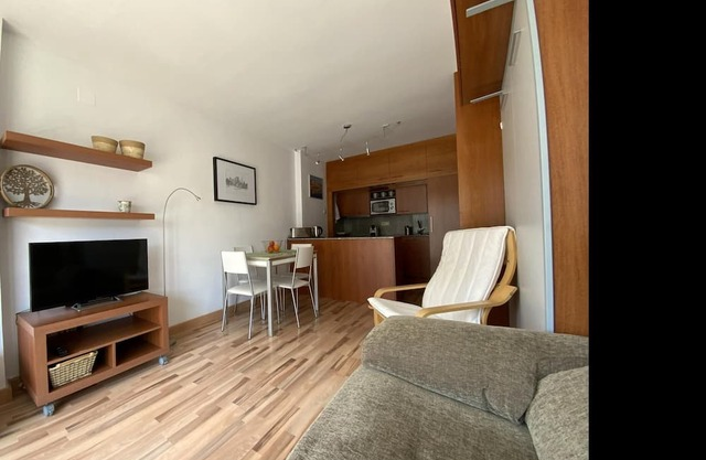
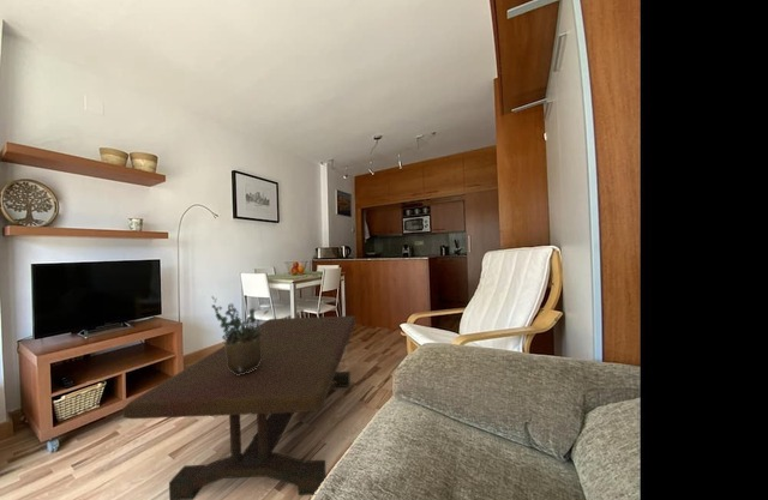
+ potted plant [210,295,270,375]
+ coffee table [122,314,356,500]
